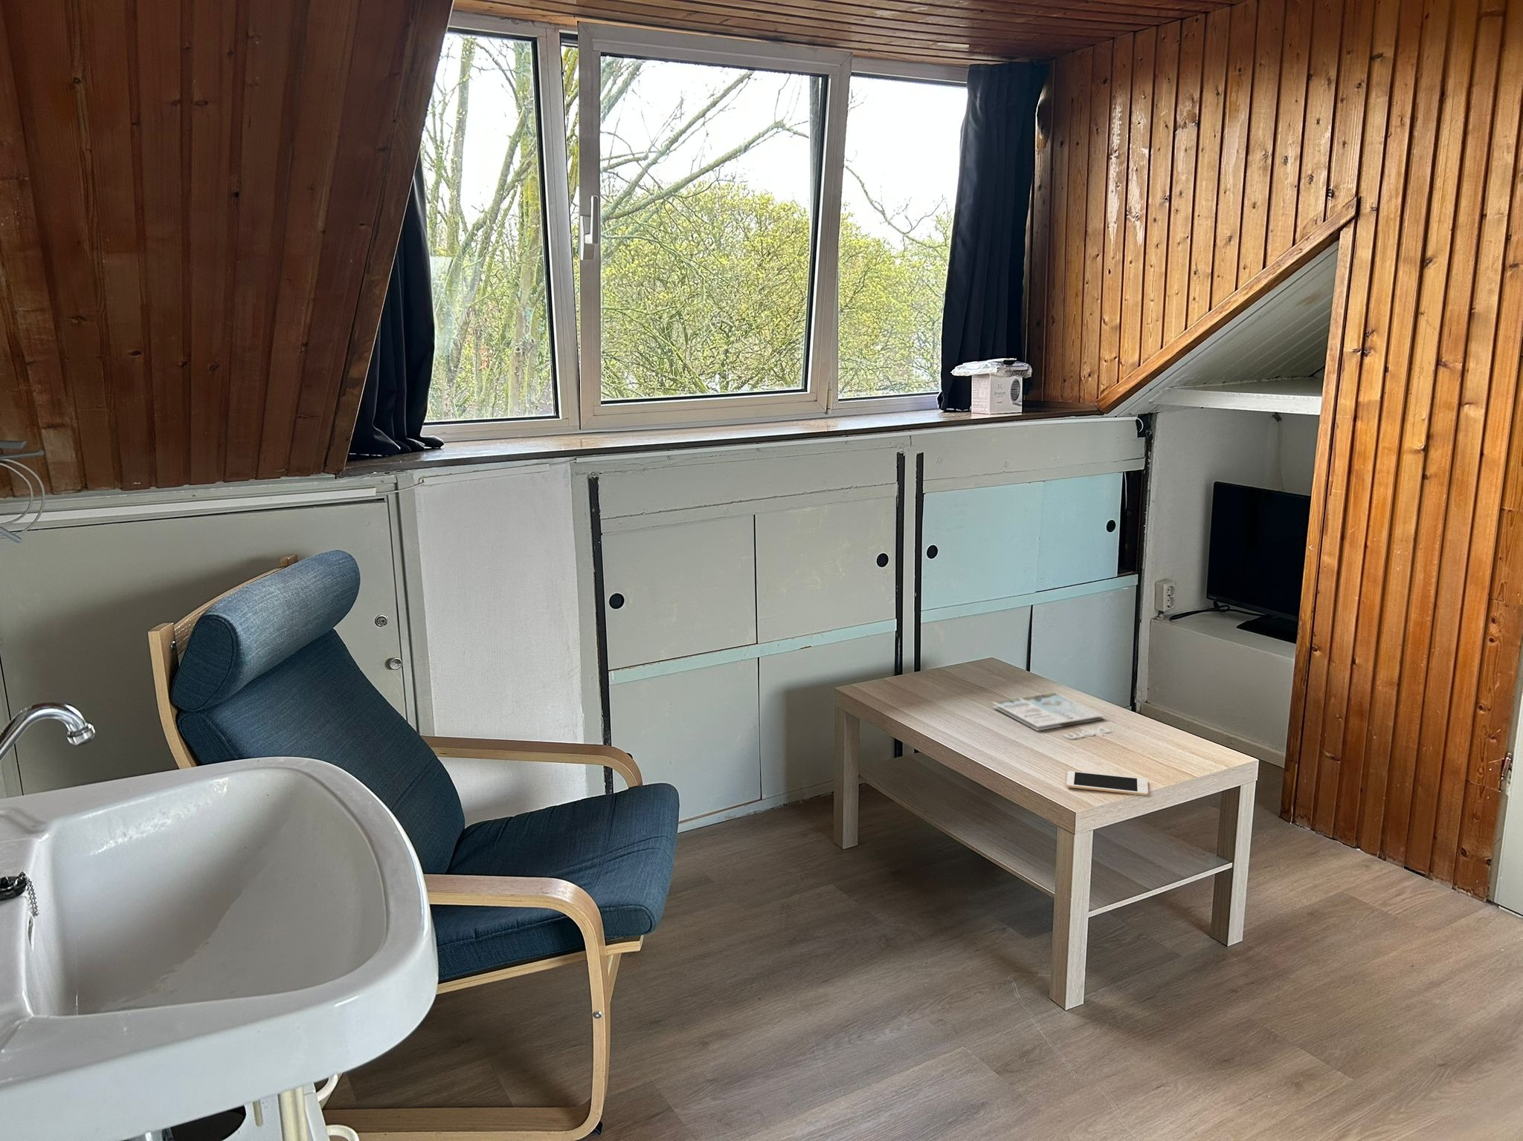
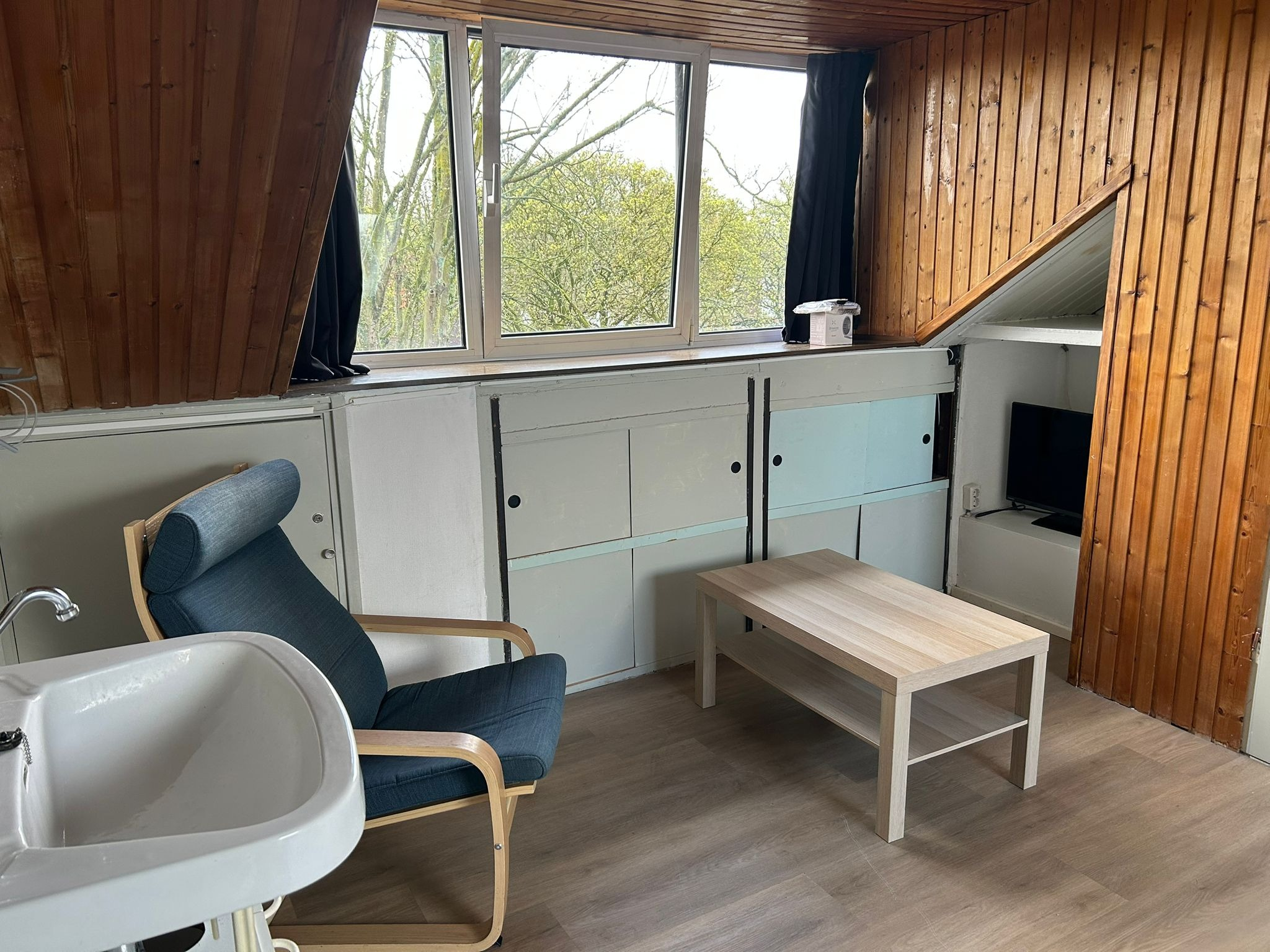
- cell phone [1066,771,1149,796]
- magazine [992,693,1113,739]
